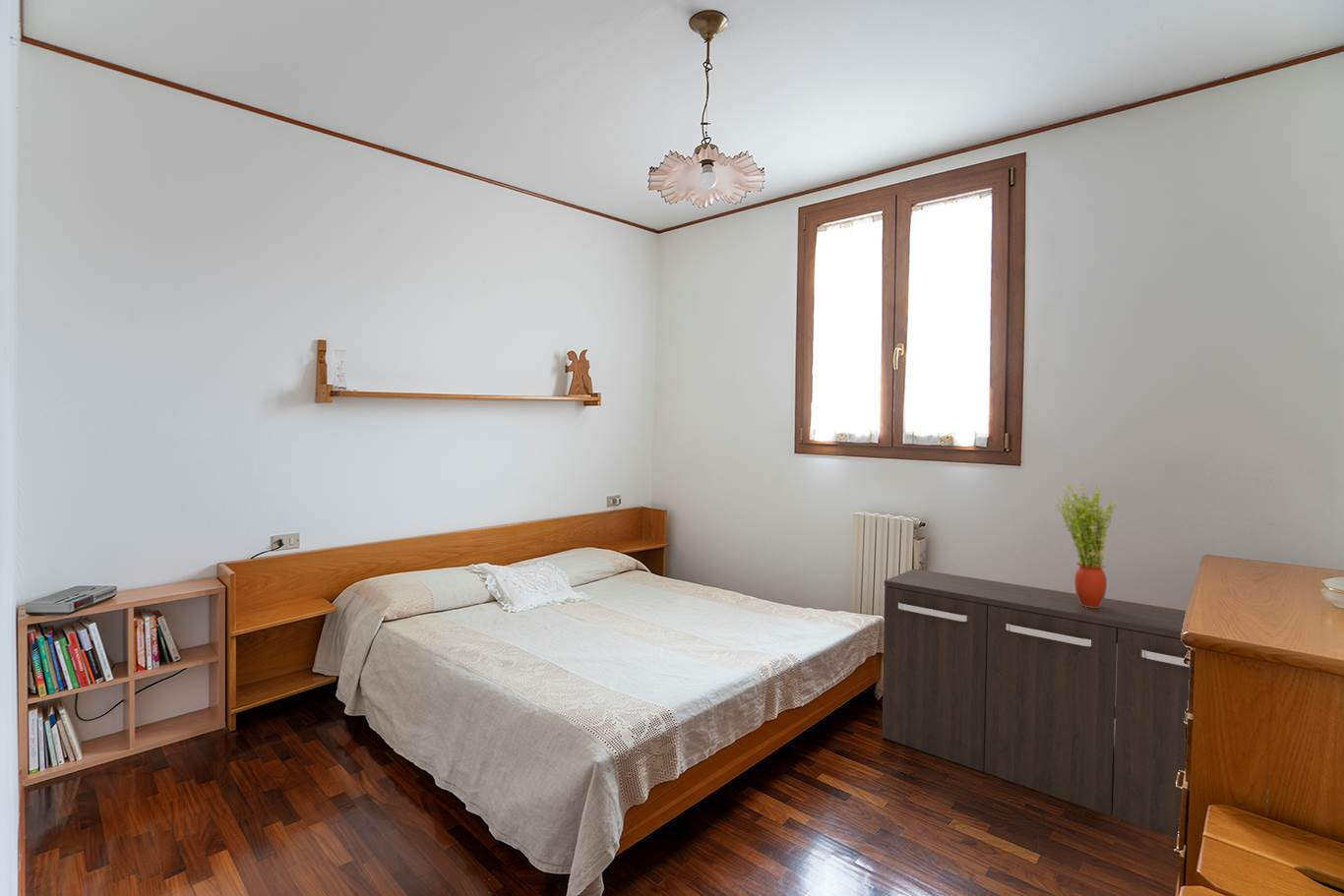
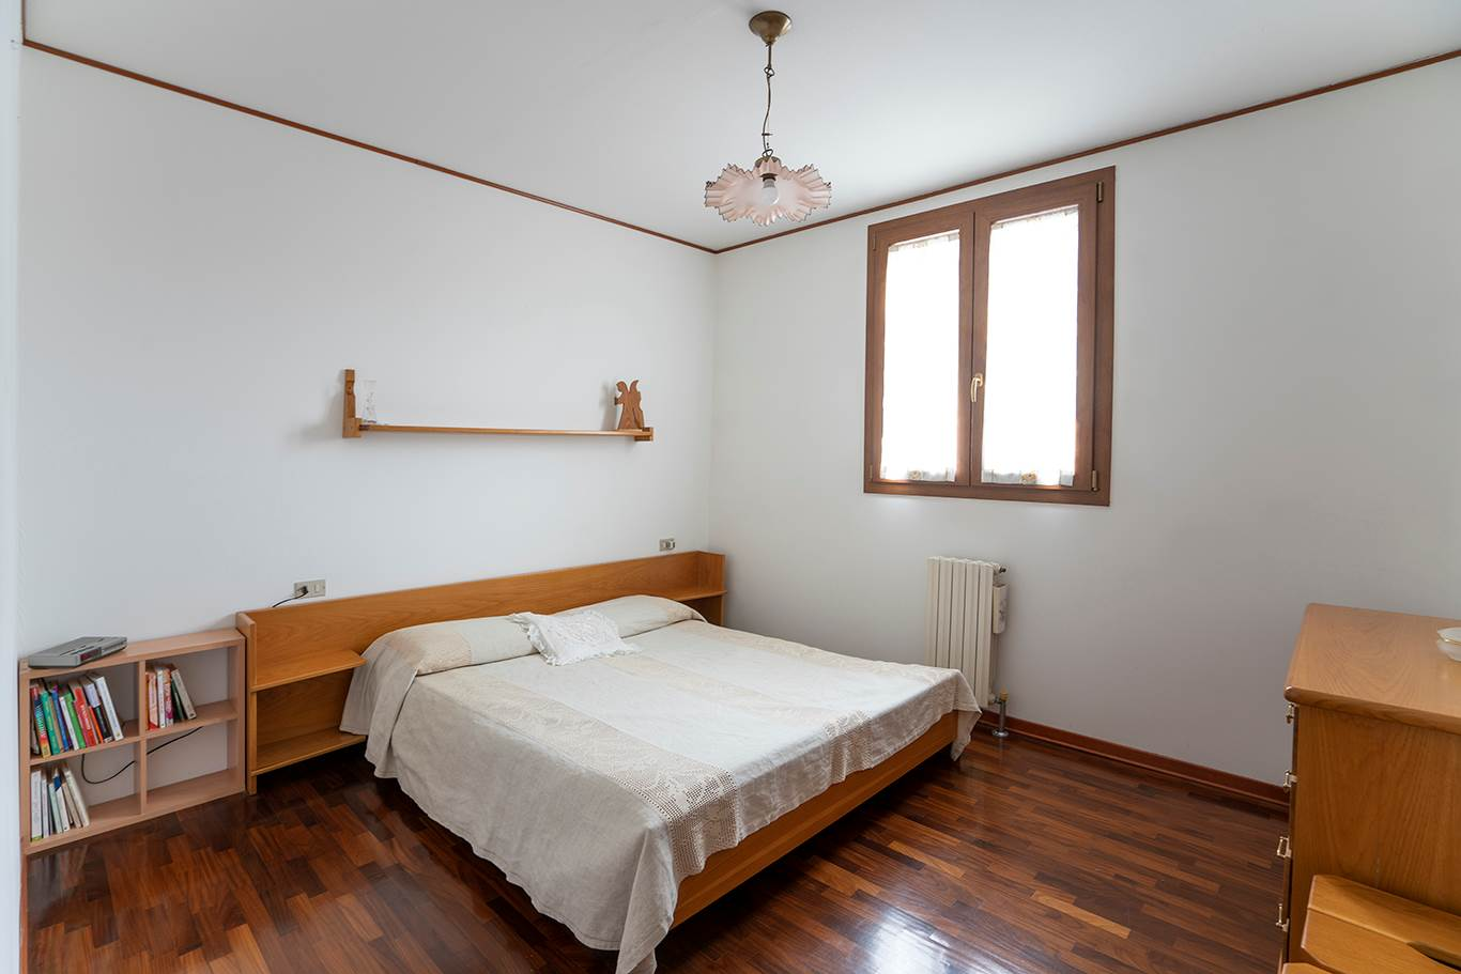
- storage cabinet [882,567,1190,840]
- potted plant [1055,483,1119,608]
